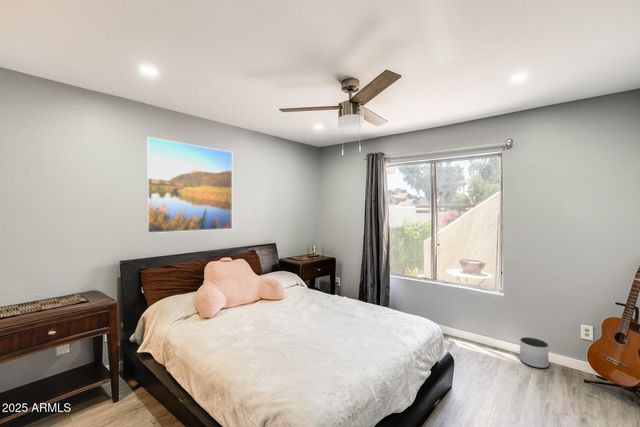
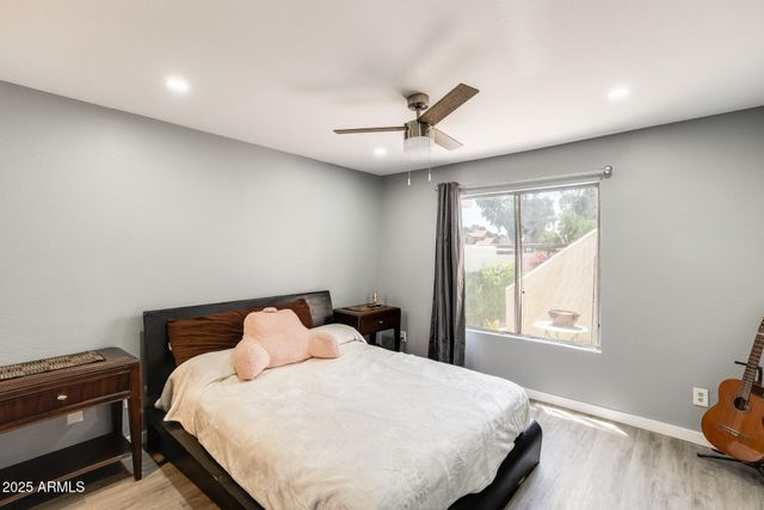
- planter [519,336,550,369]
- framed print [146,136,233,234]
